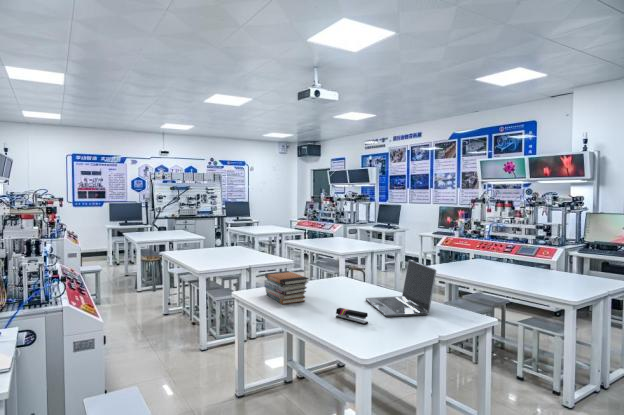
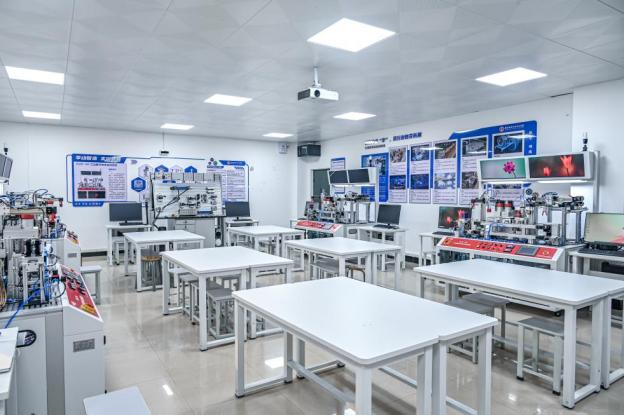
- book stack [263,270,310,305]
- stapler [335,307,369,325]
- laptop [365,259,437,318]
